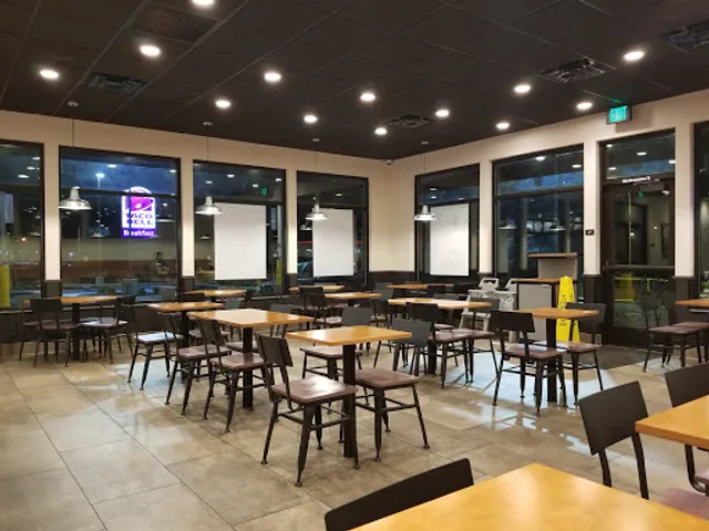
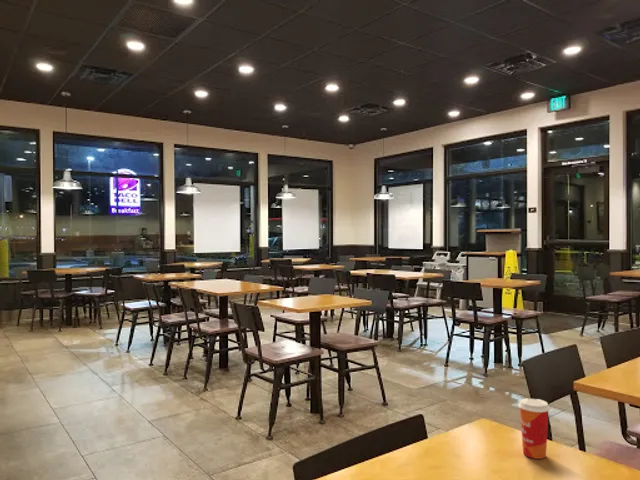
+ paper cup [518,397,551,460]
